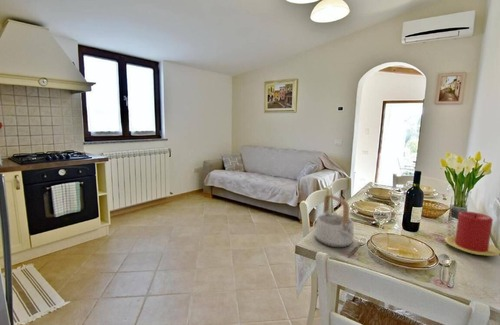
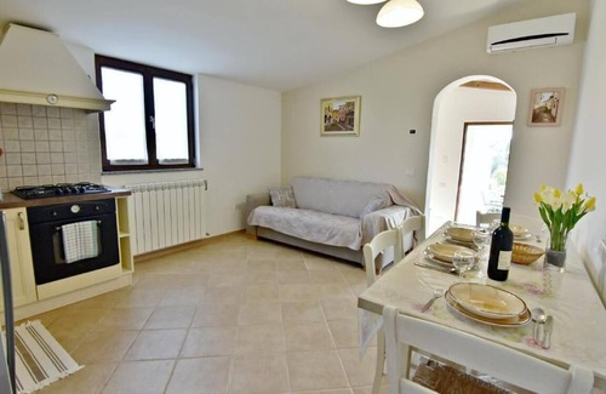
- teapot [314,194,355,248]
- candle [444,210,500,257]
